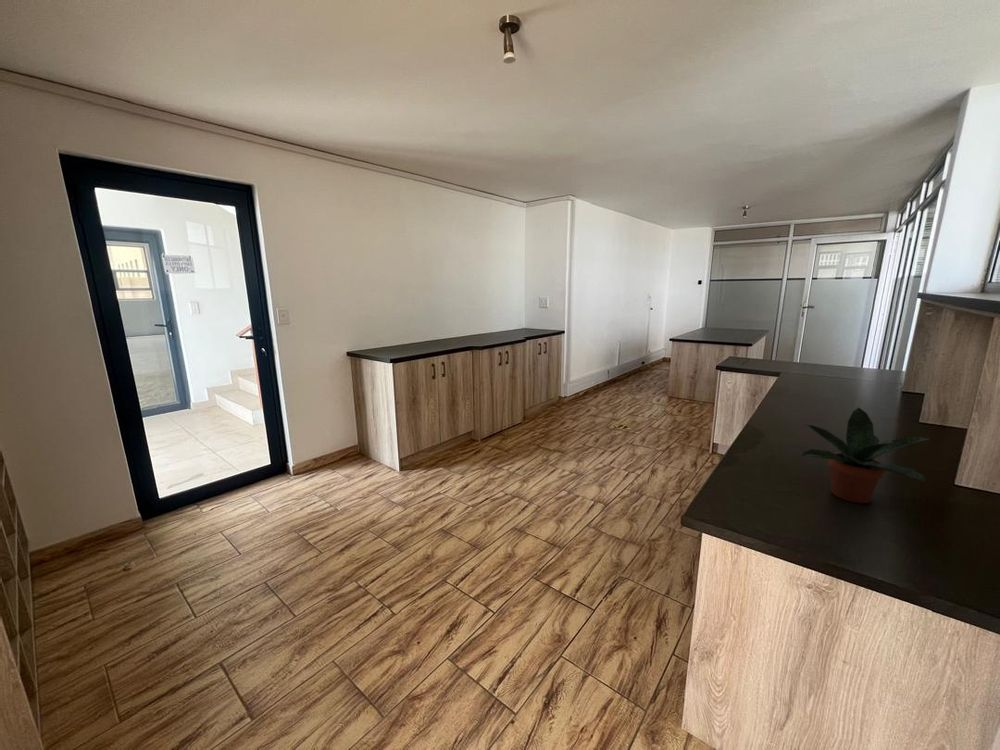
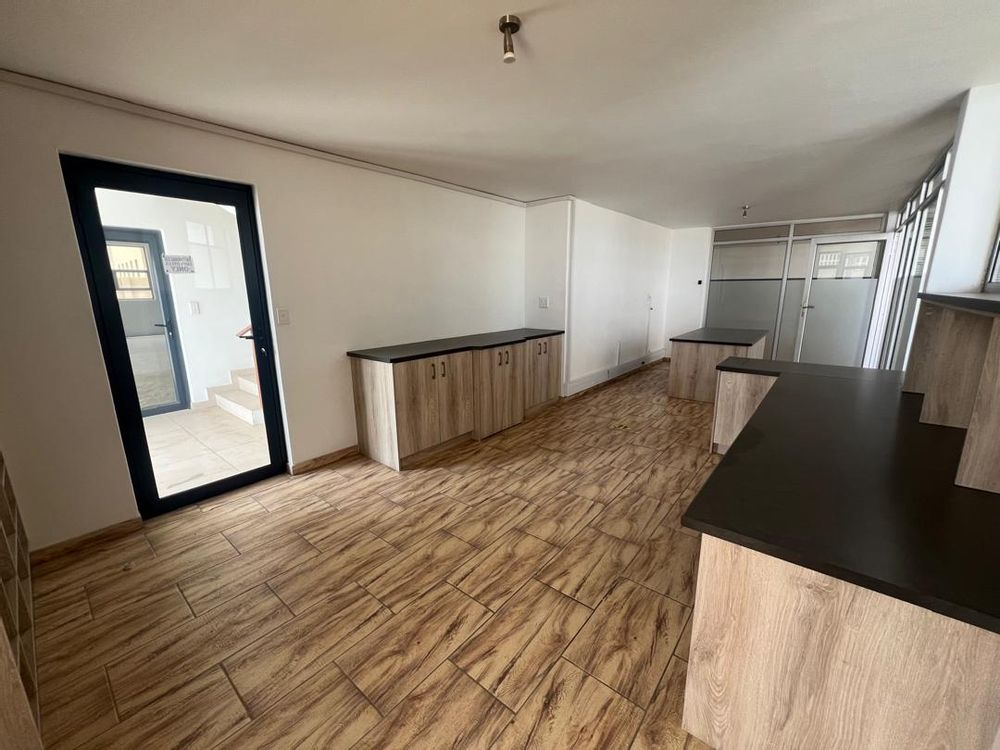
- potted plant [801,406,930,504]
